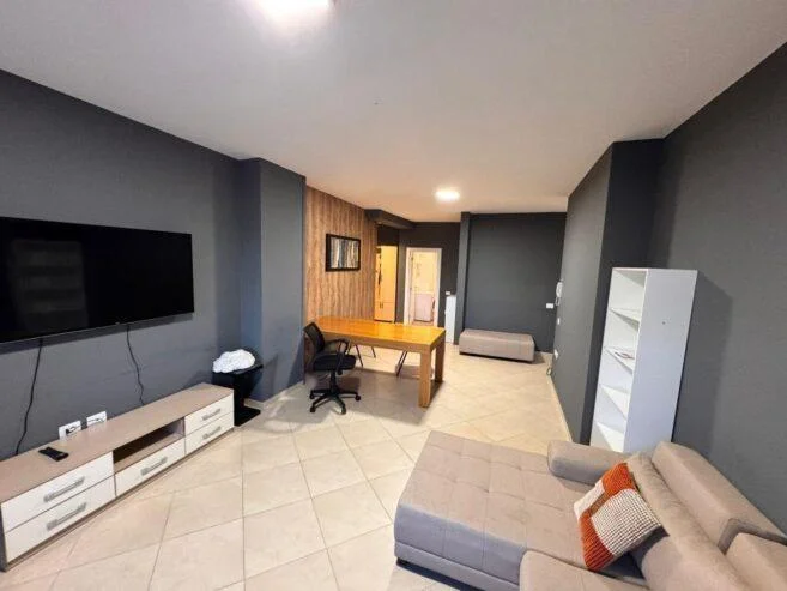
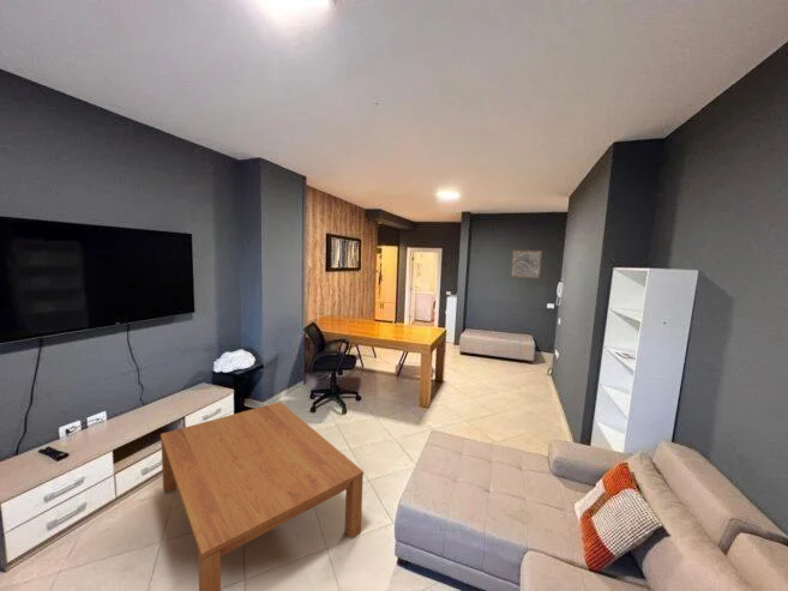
+ coffee table [160,400,365,591]
+ wall art [510,249,543,279]
